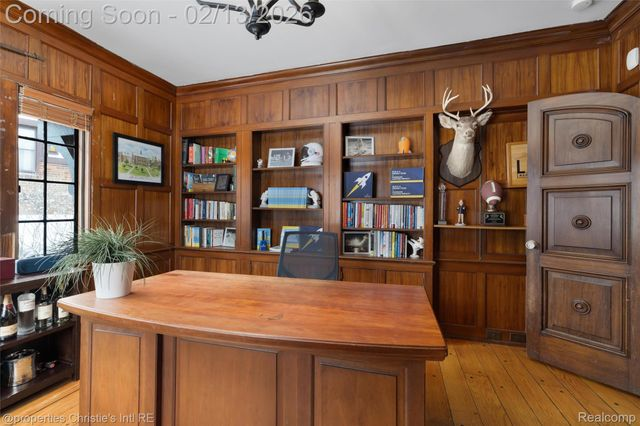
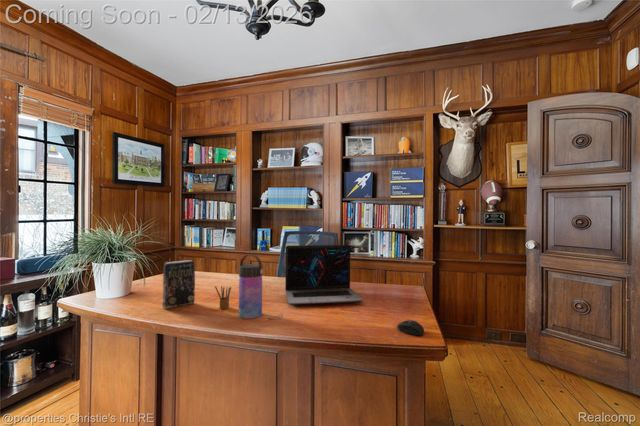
+ mouse [396,319,425,337]
+ water bottle [238,253,264,319]
+ pencil box [214,285,232,310]
+ laptop [284,244,364,306]
+ book [162,259,196,310]
